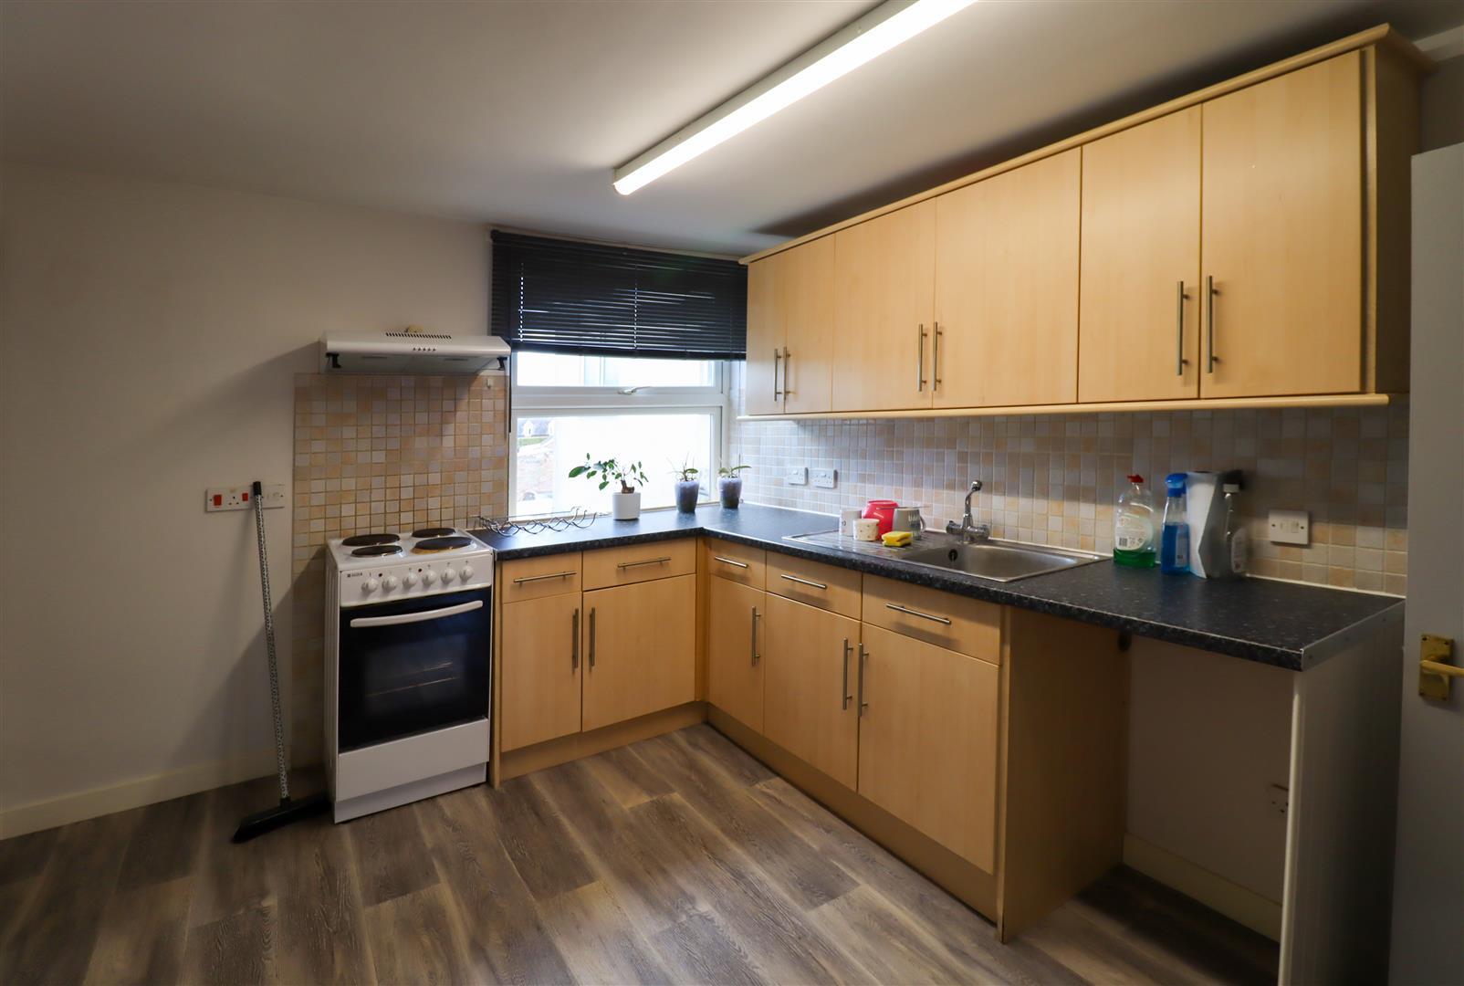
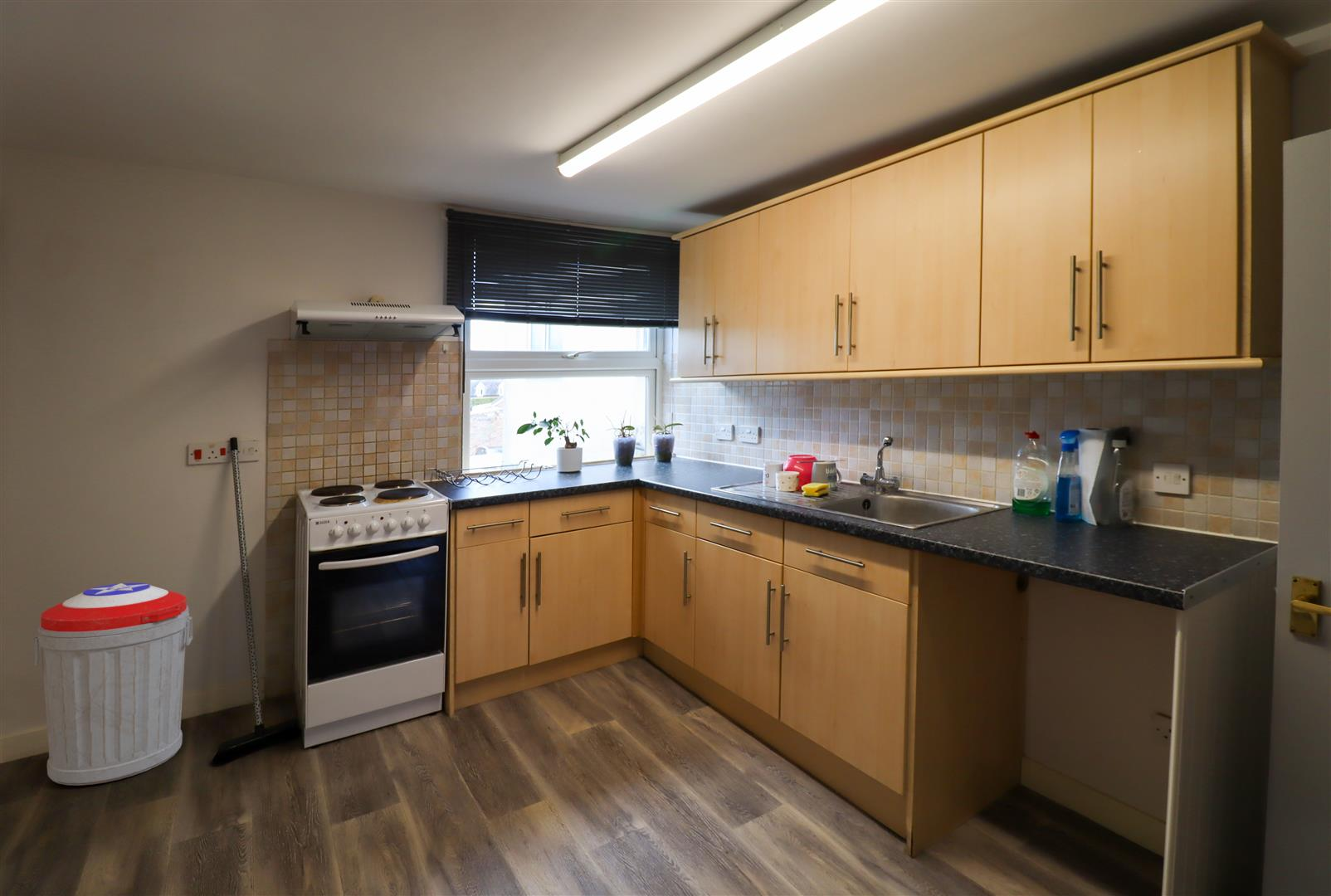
+ trash can [33,582,193,786]
